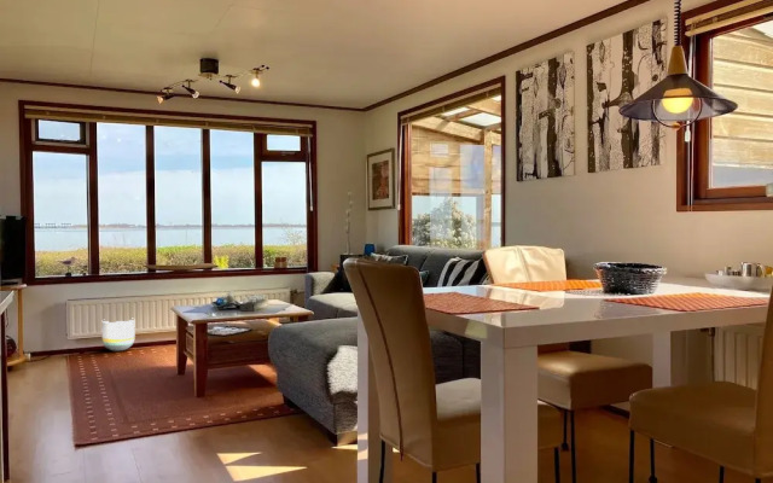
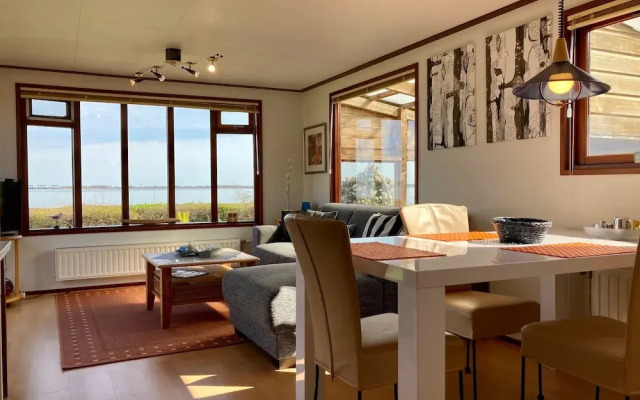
- planter [101,319,136,351]
